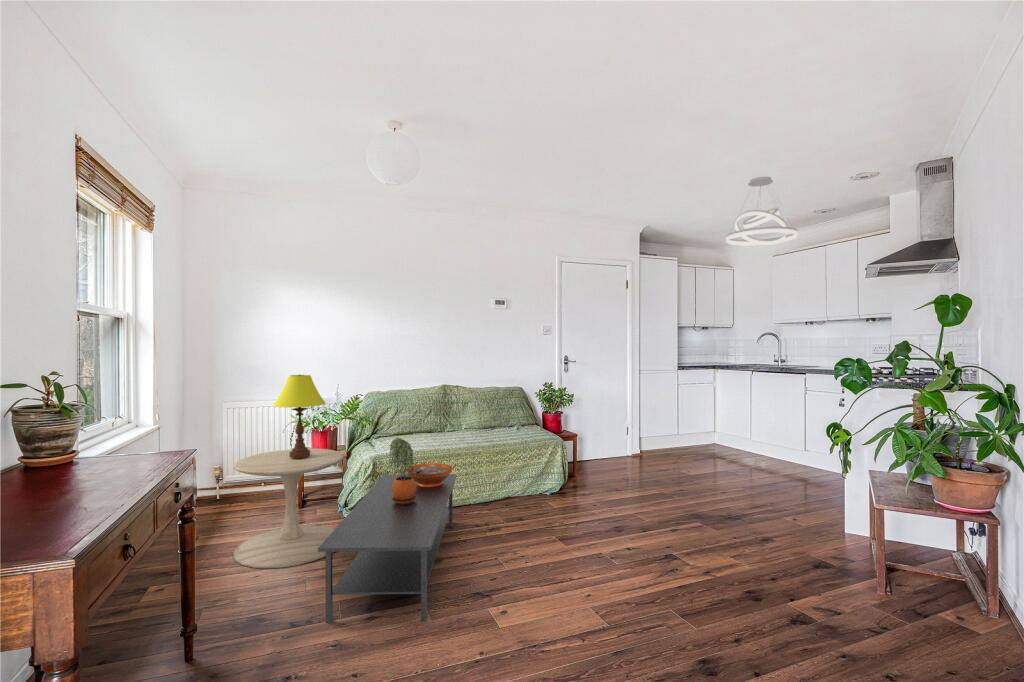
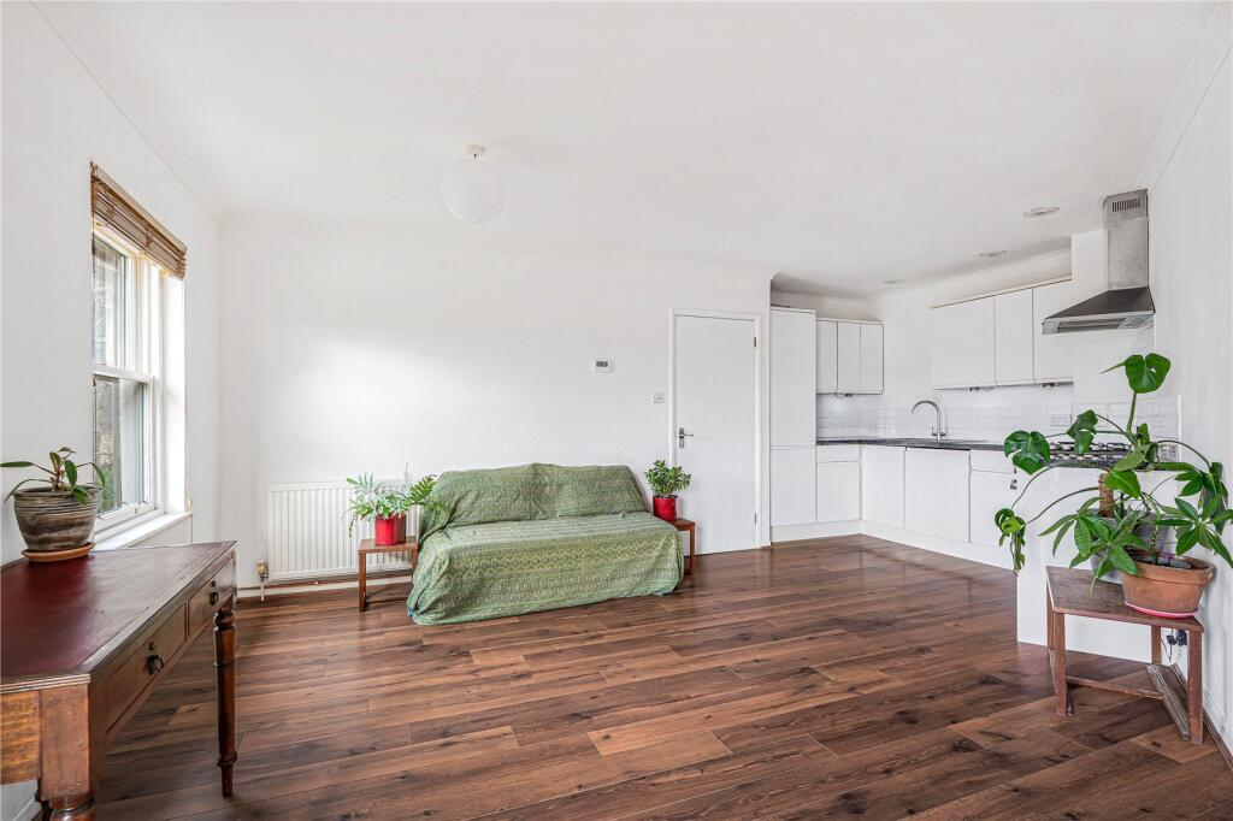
- potted plant [388,437,417,504]
- side table [232,448,345,570]
- pendant light [725,176,798,246]
- coffee table [318,473,458,624]
- table lamp [272,374,326,458]
- decorative bowl [406,462,453,487]
